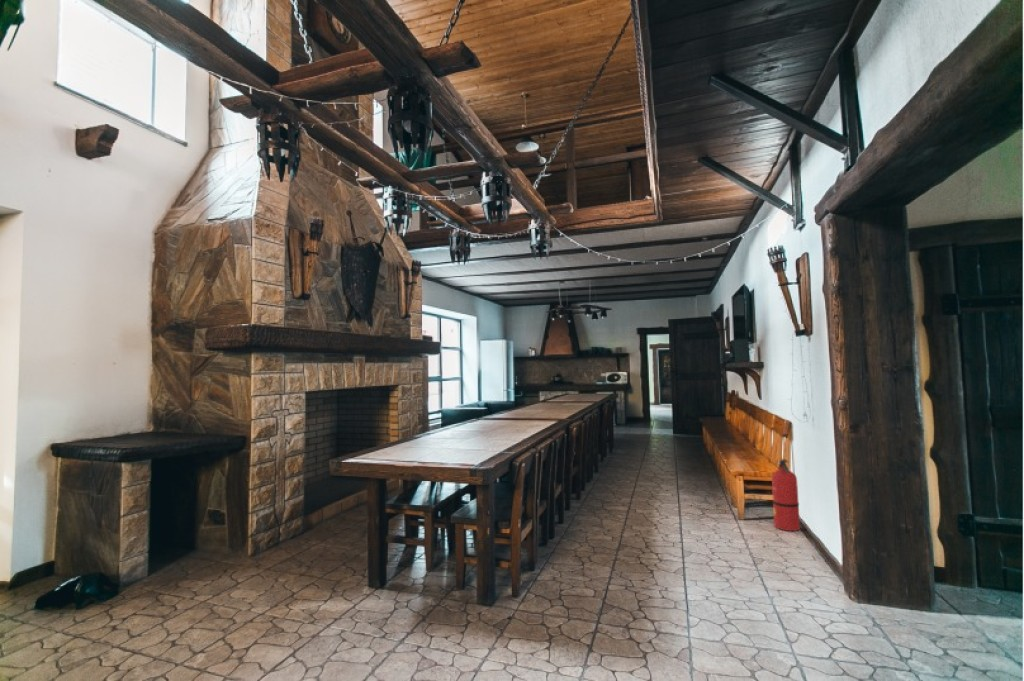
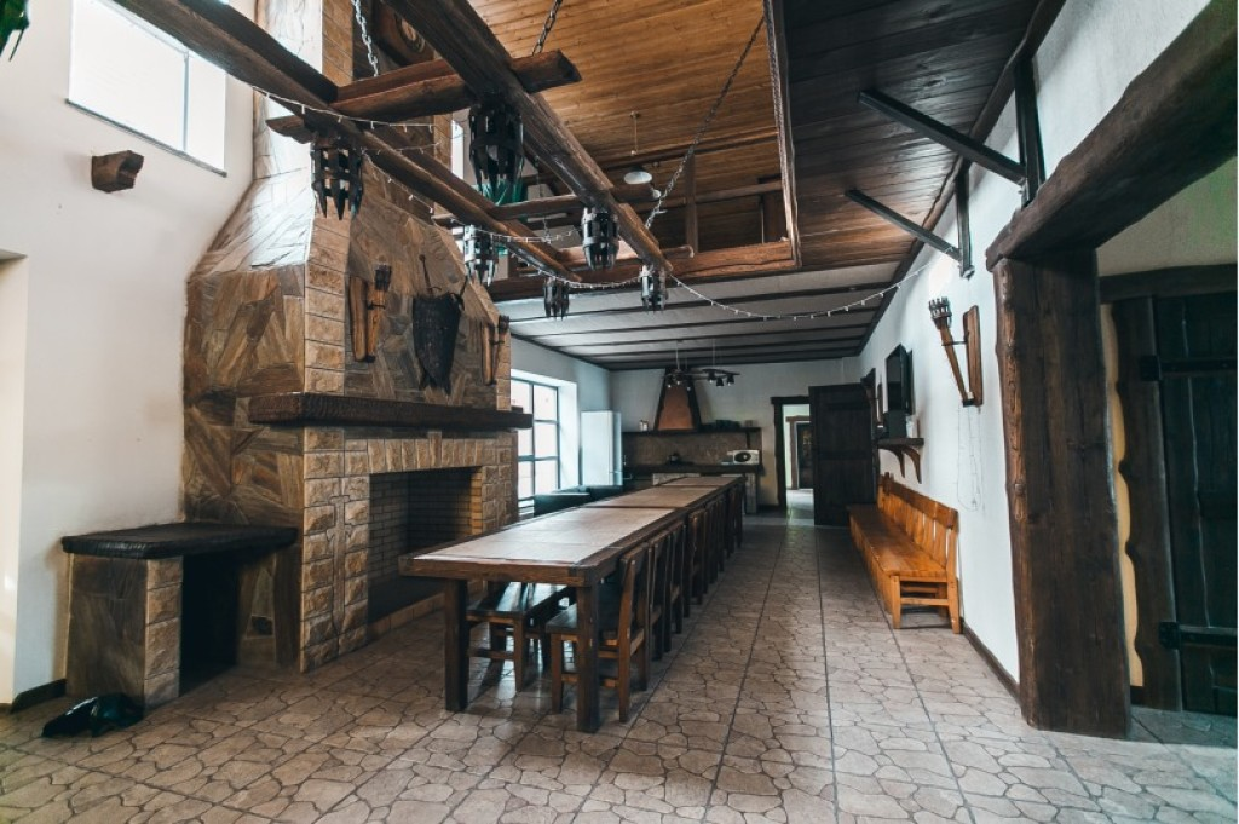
- fire extinguisher [771,458,801,532]
